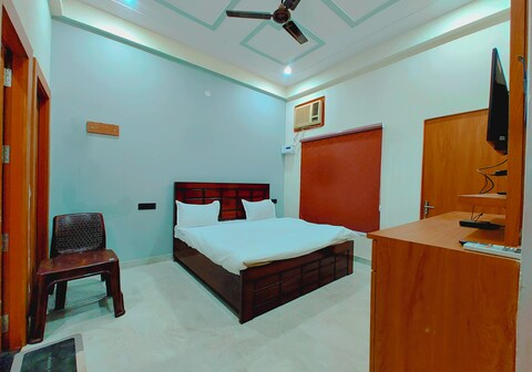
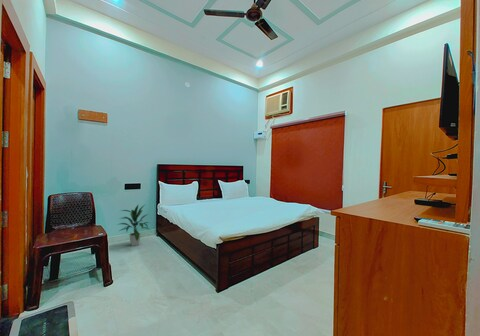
+ indoor plant [116,204,150,247]
